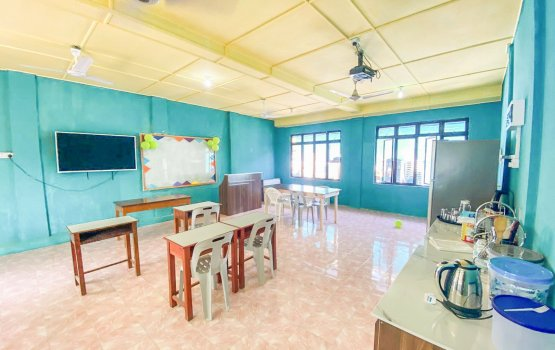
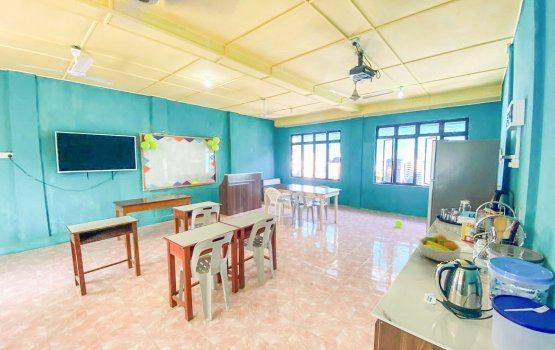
+ fruit bowl [418,233,462,263]
